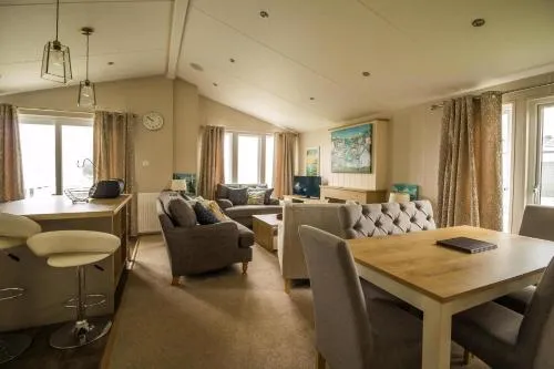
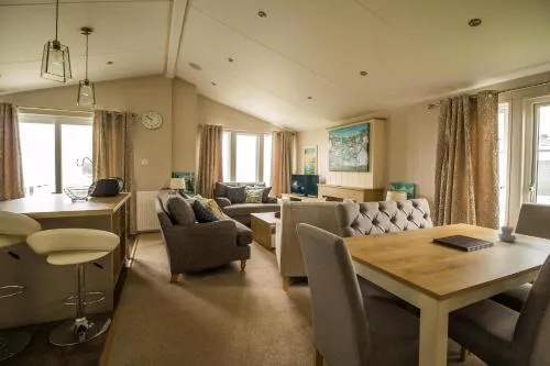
+ candle [497,222,517,243]
